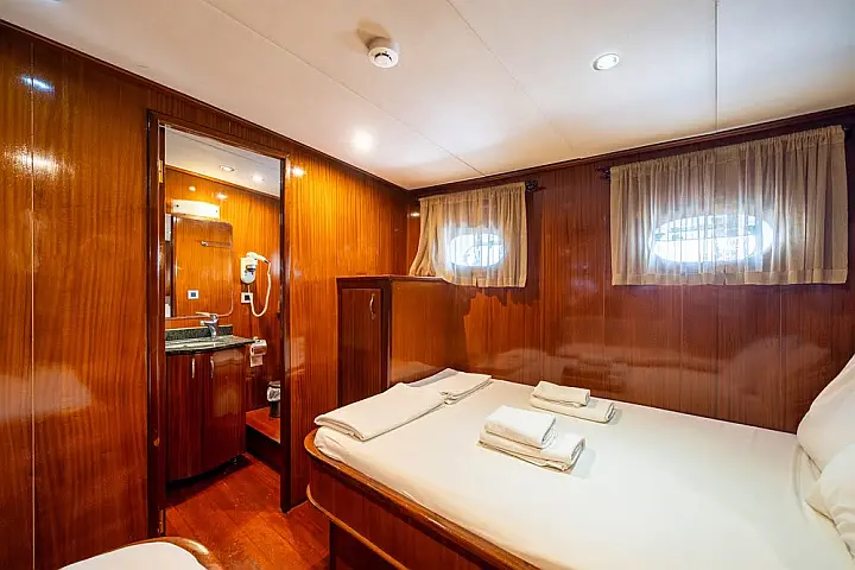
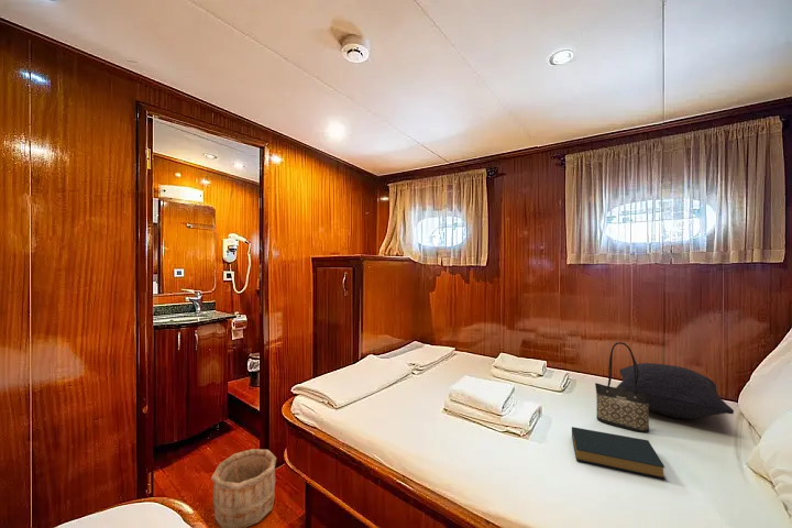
+ wooden bucket [210,448,277,528]
+ hardback book [571,426,667,481]
+ pillow [616,362,735,420]
+ tote bag [594,341,650,433]
